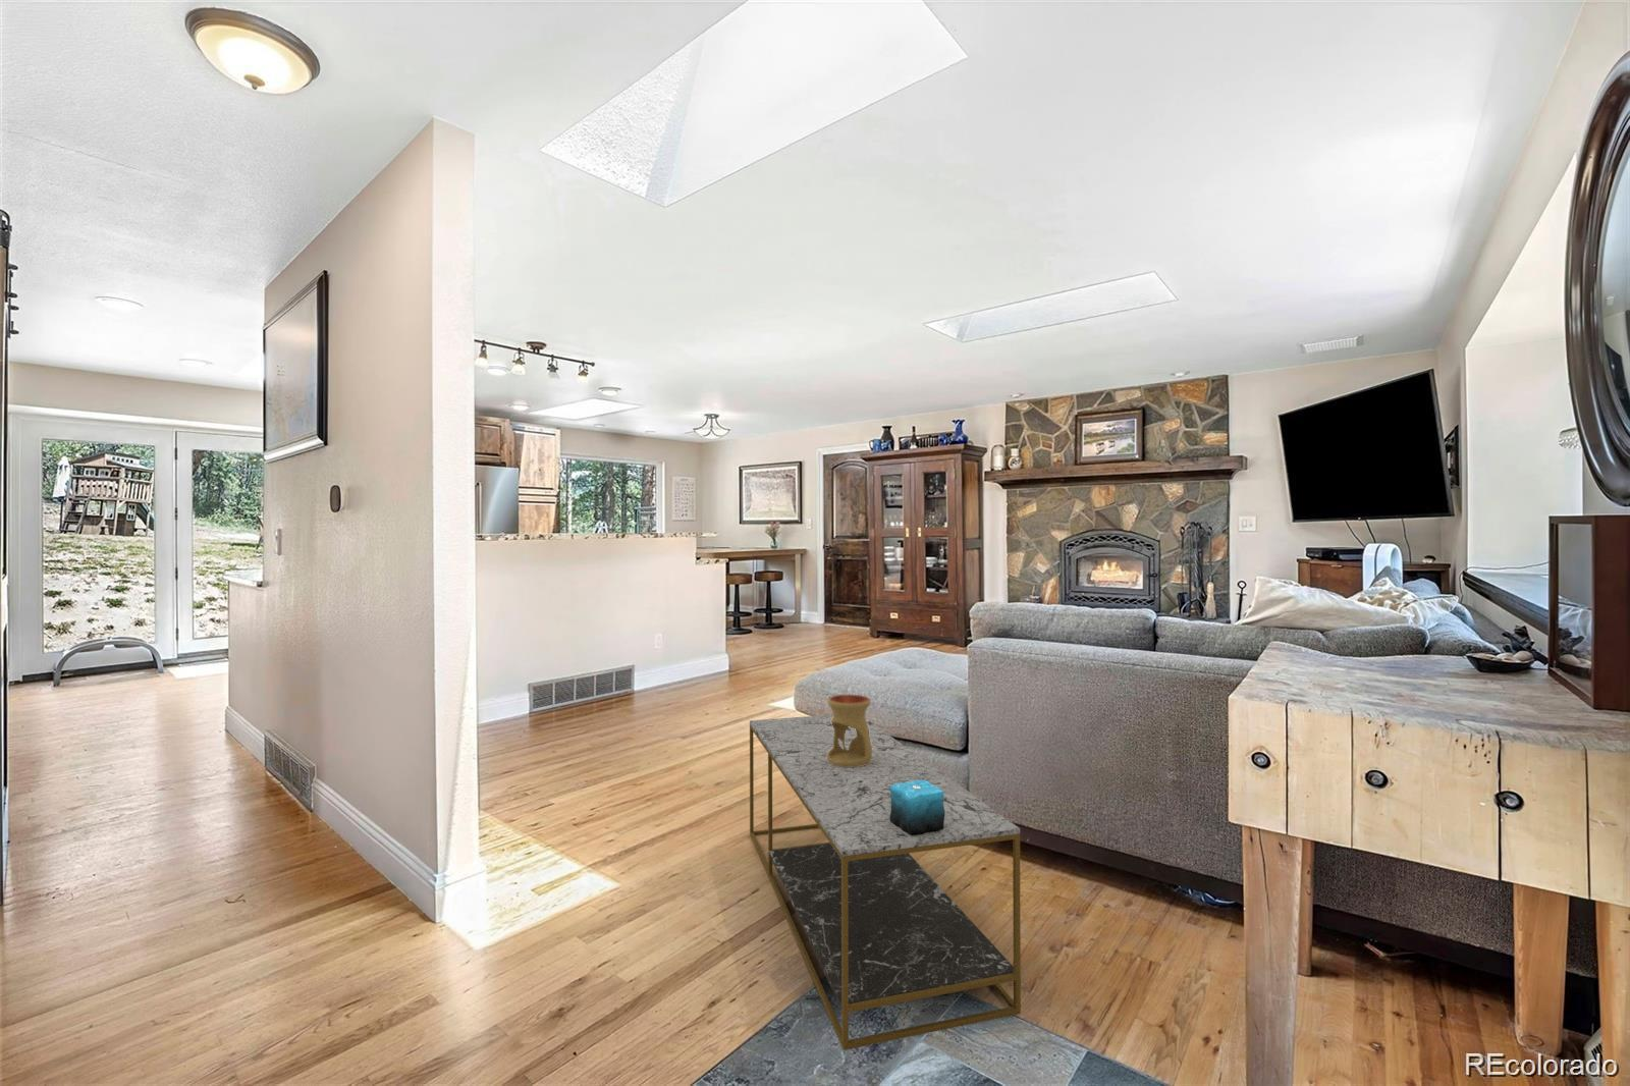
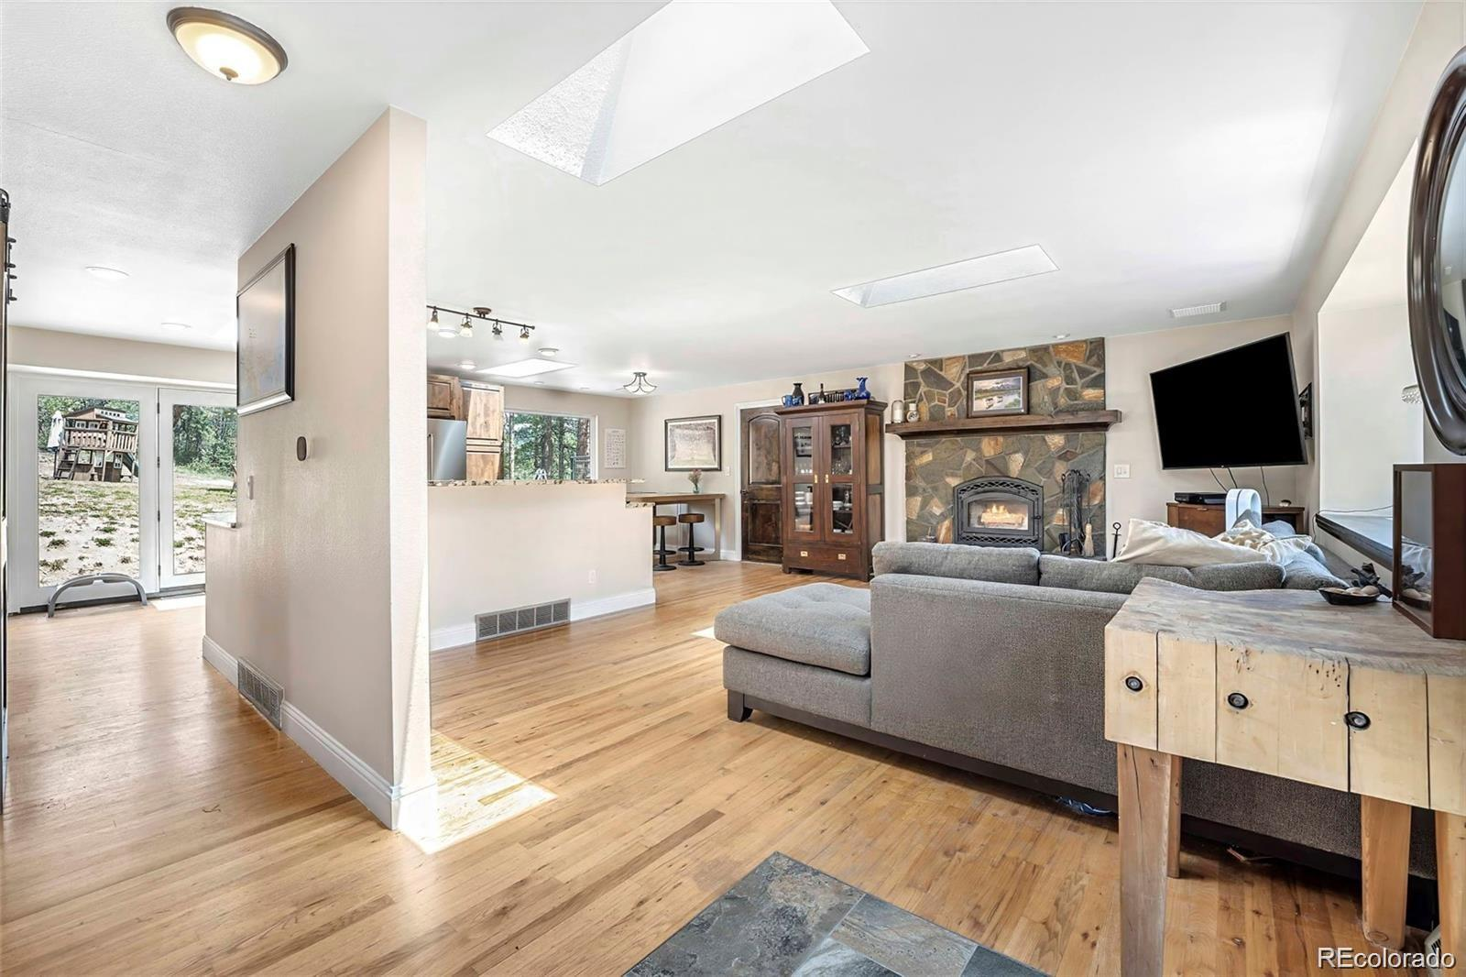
- coffee table [749,714,1022,1051]
- oil burner [827,693,873,767]
- candle [890,779,945,835]
